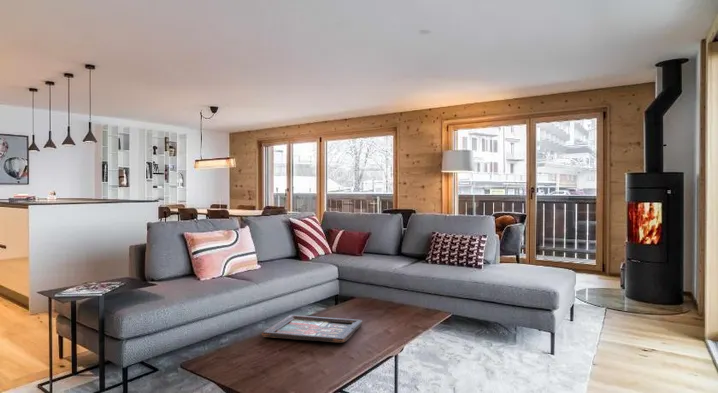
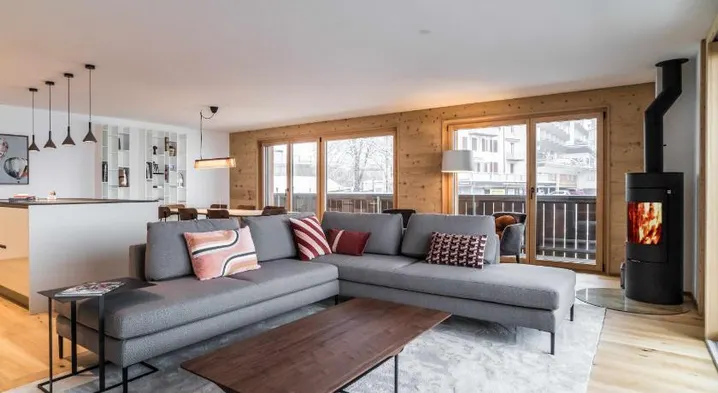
- decorative tray [261,314,364,344]
